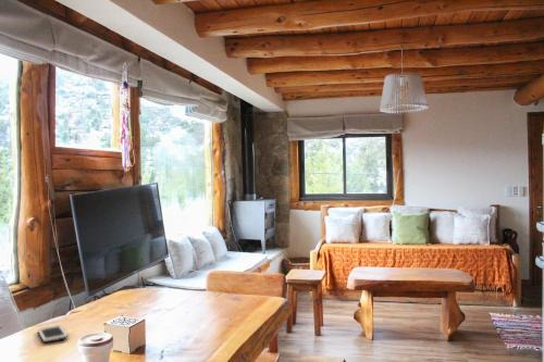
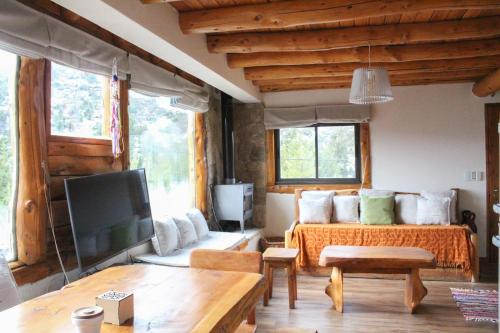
- cell phone [37,324,70,344]
